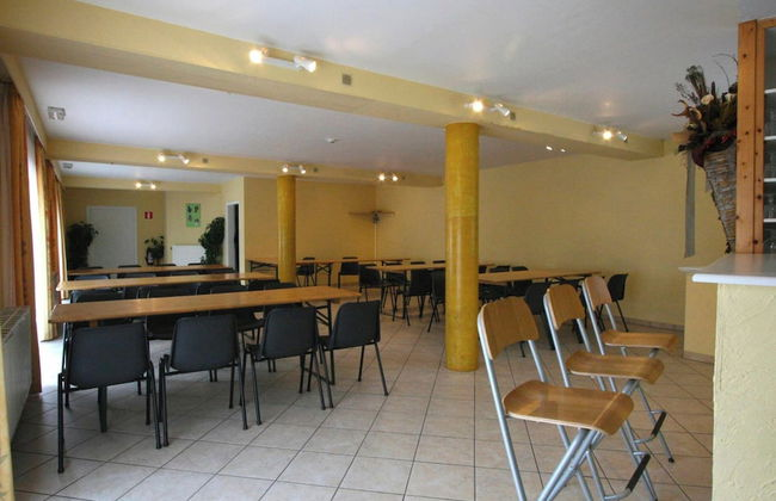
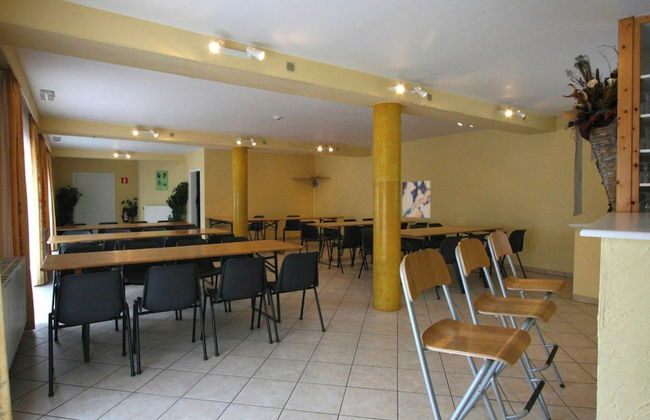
+ wall art [401,180,431,219]
